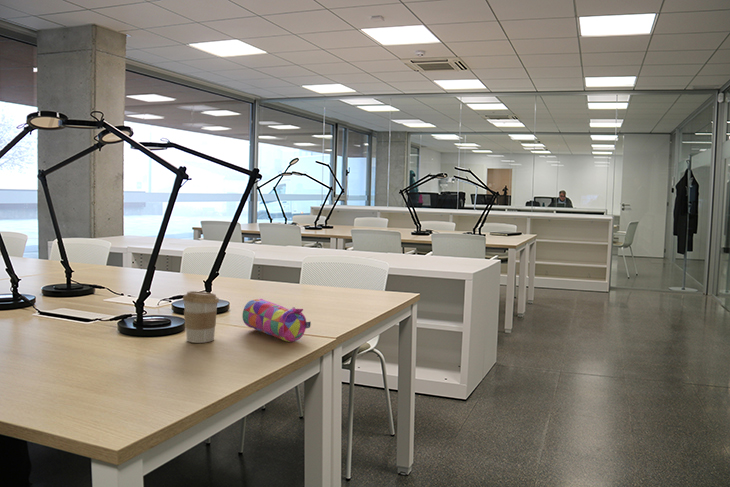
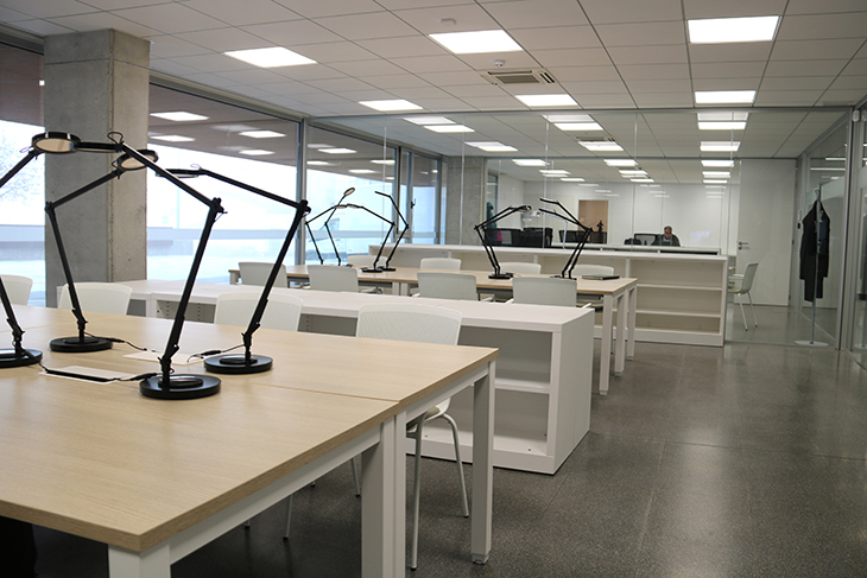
- coffee cup [182,290,220,344]
- pencil case [241,298,312,343]
